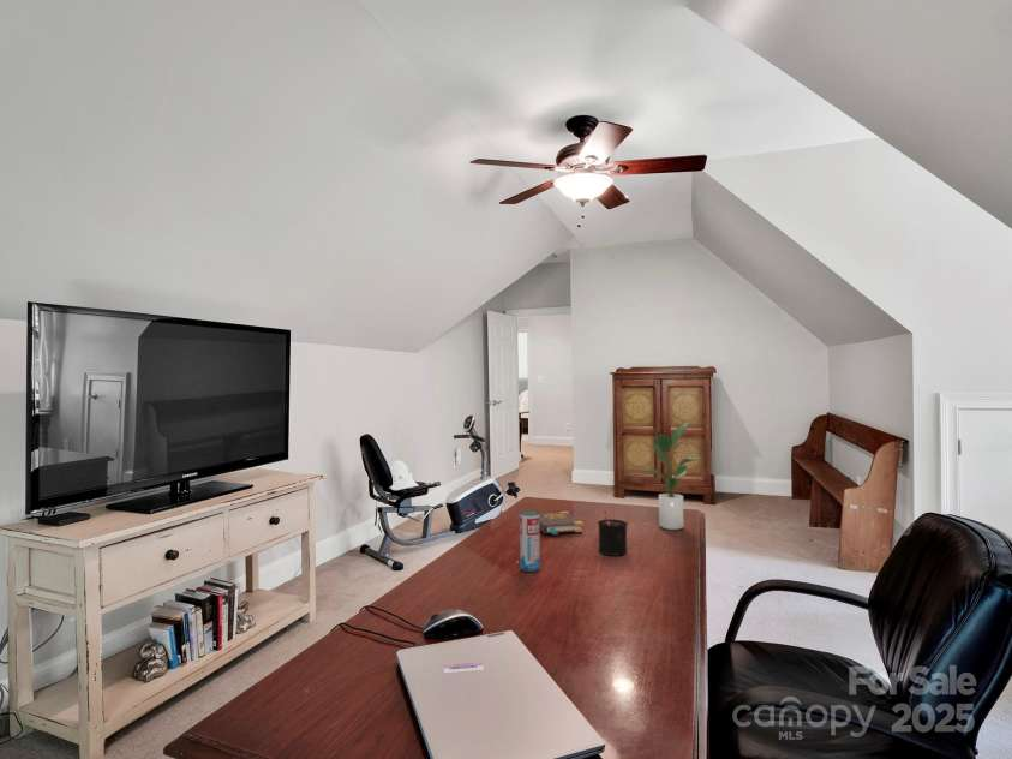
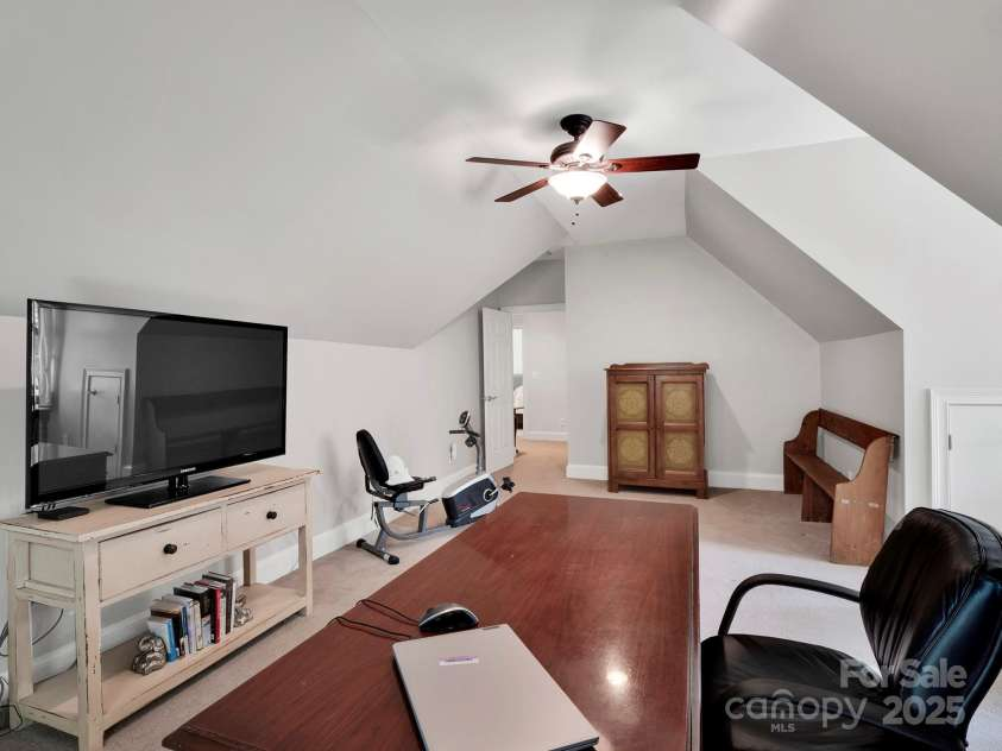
- book [539,510,585,536]
- candle [597,509,629,556]
- potted plant [640,419,702,531]
- beverage can [519,509,541,573]
